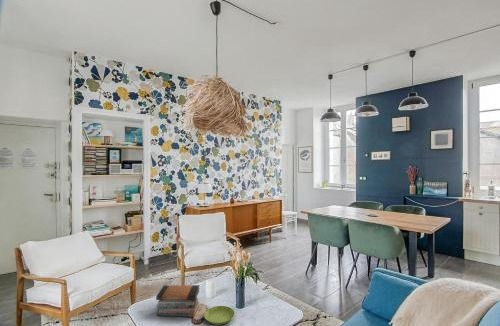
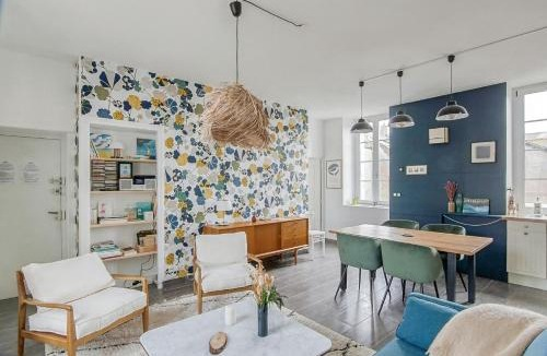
- book stack [155,284,201,318]
- saucer [203,305,235,326]
